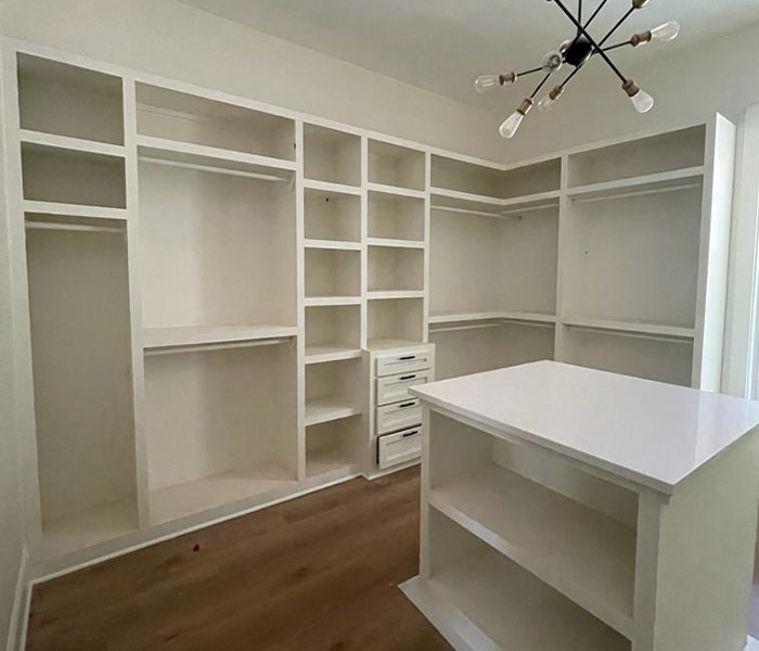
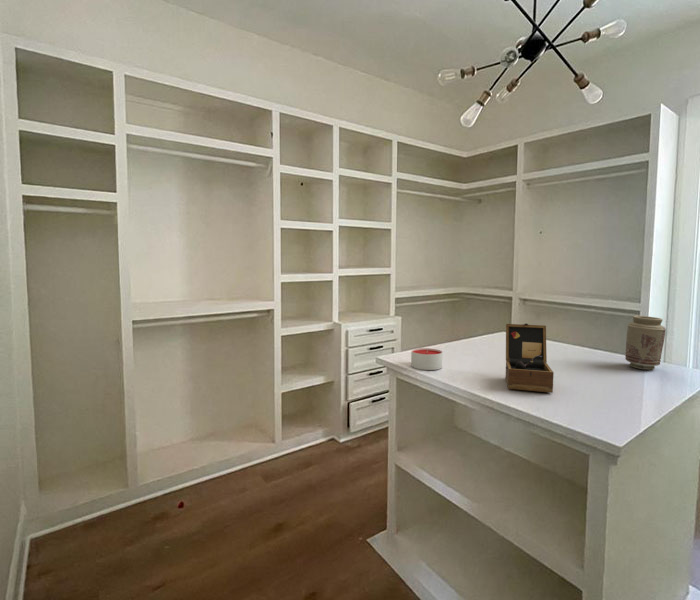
+ candle [410,347,443,371]
+ wooden box [504,323,555,394]
+ vase [624,315,667,371]
